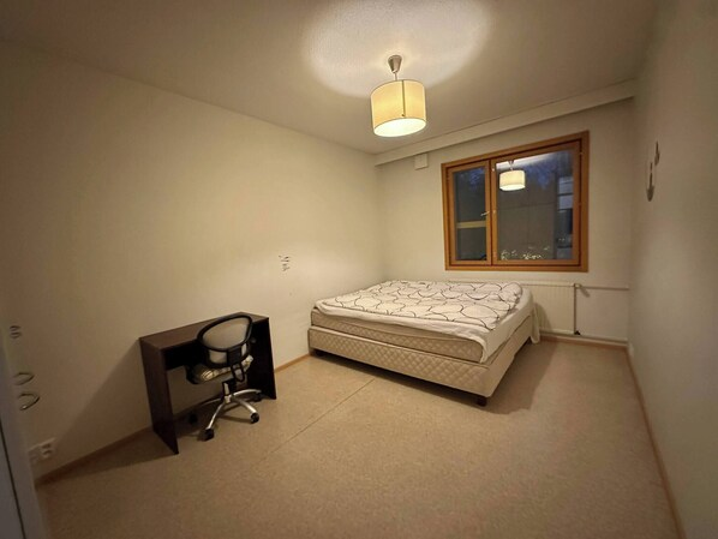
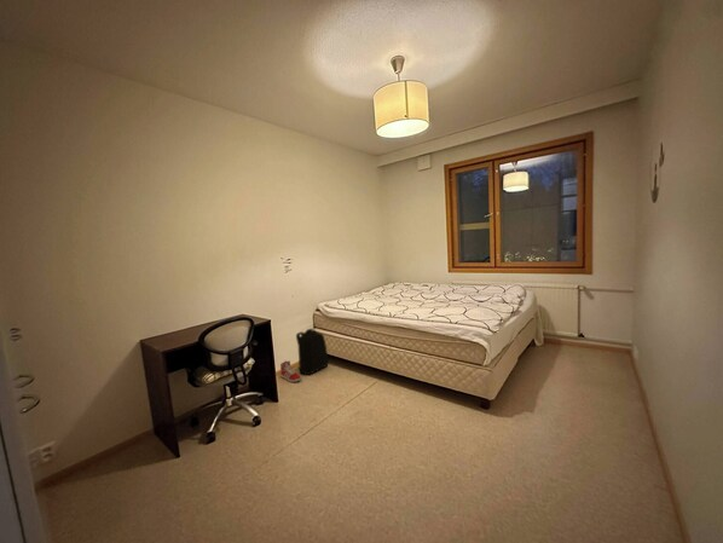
+ sneaker [279,359,302,383]
+ backpack [295,328,330,376]
